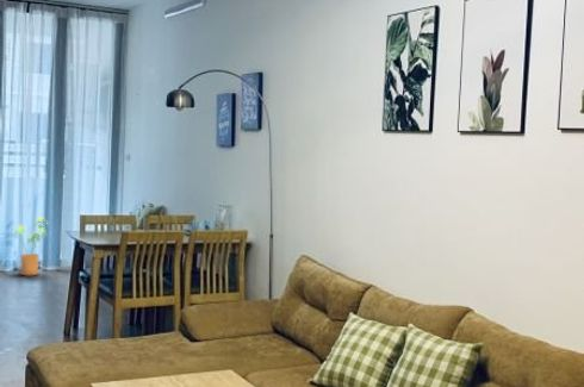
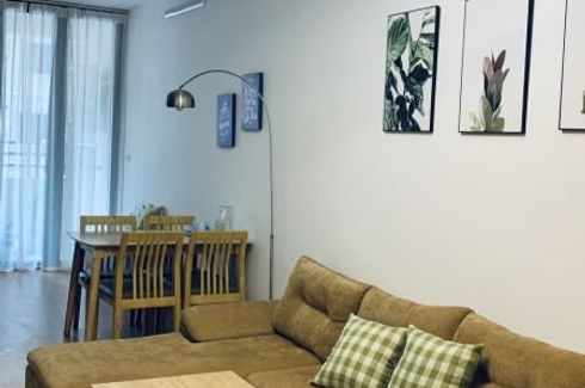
- house plant [12,216,50,276]
